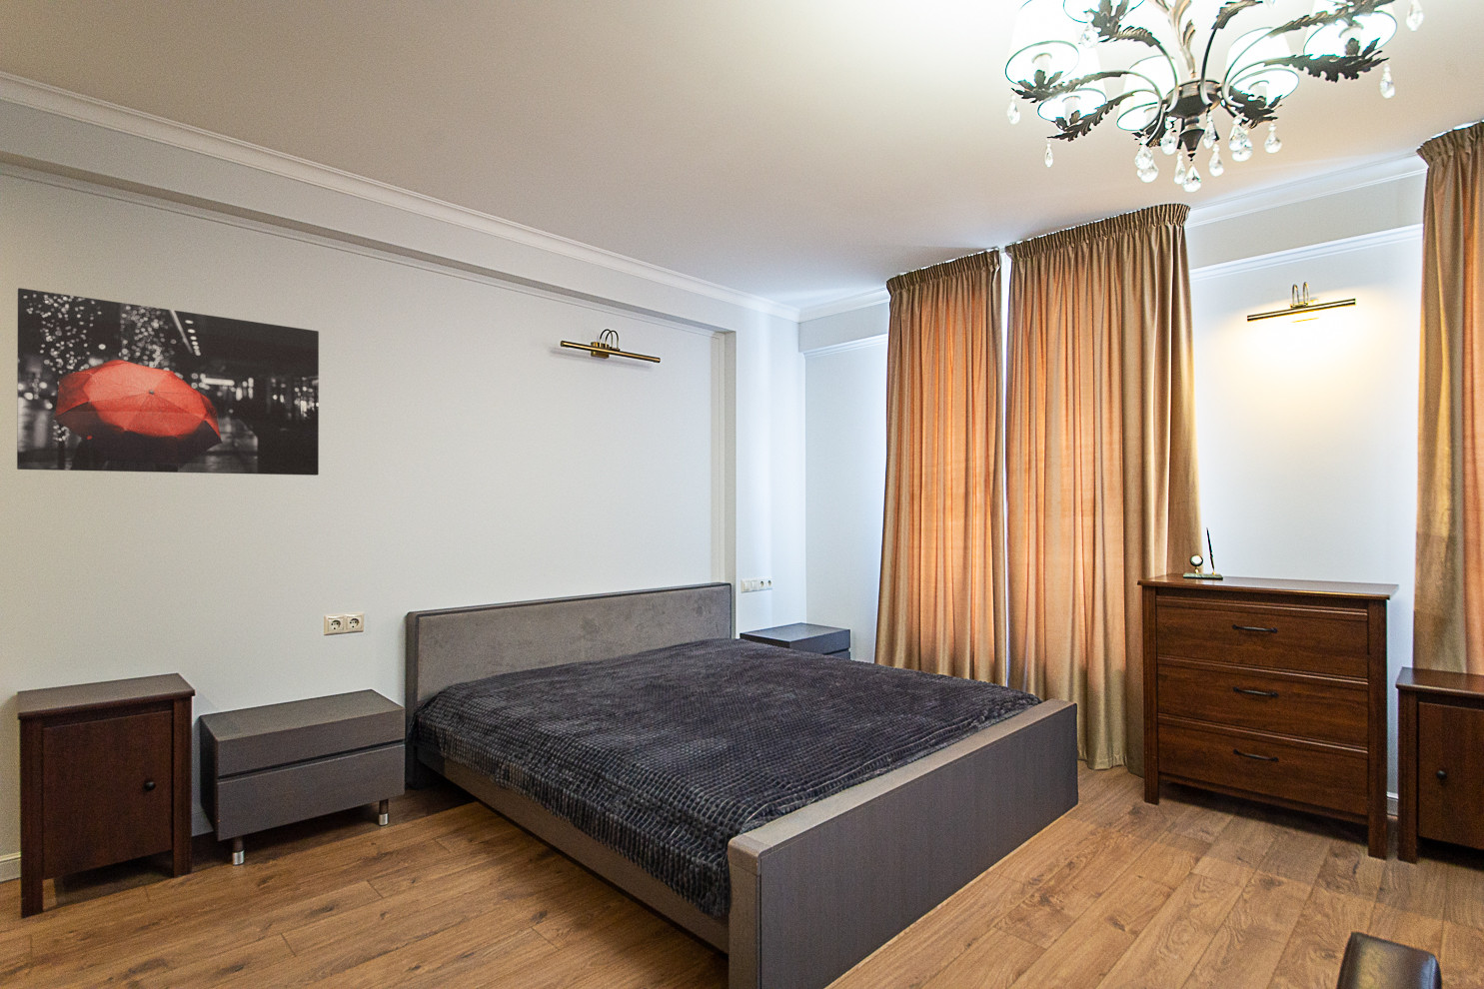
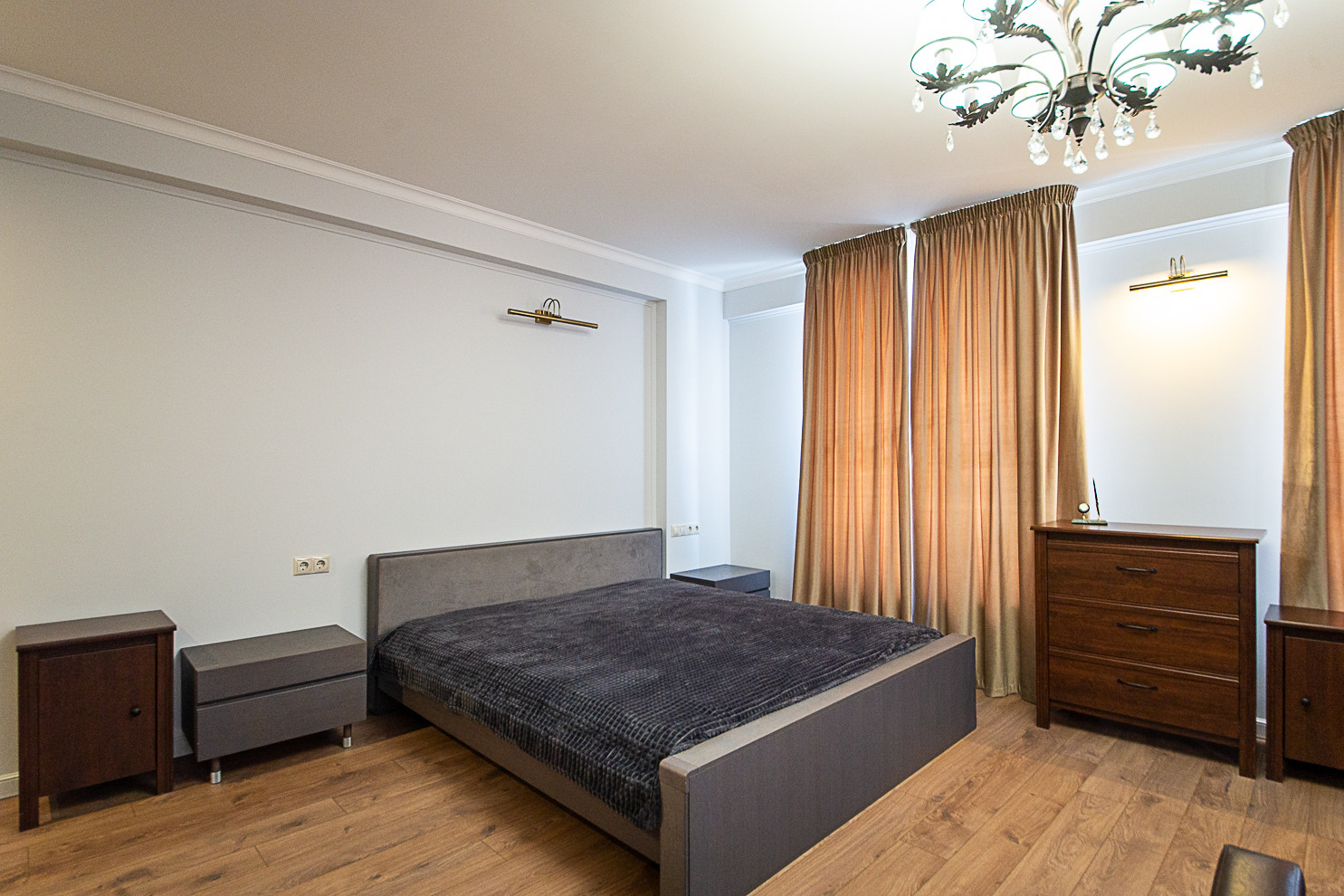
- wall art [15,287,320,477]
